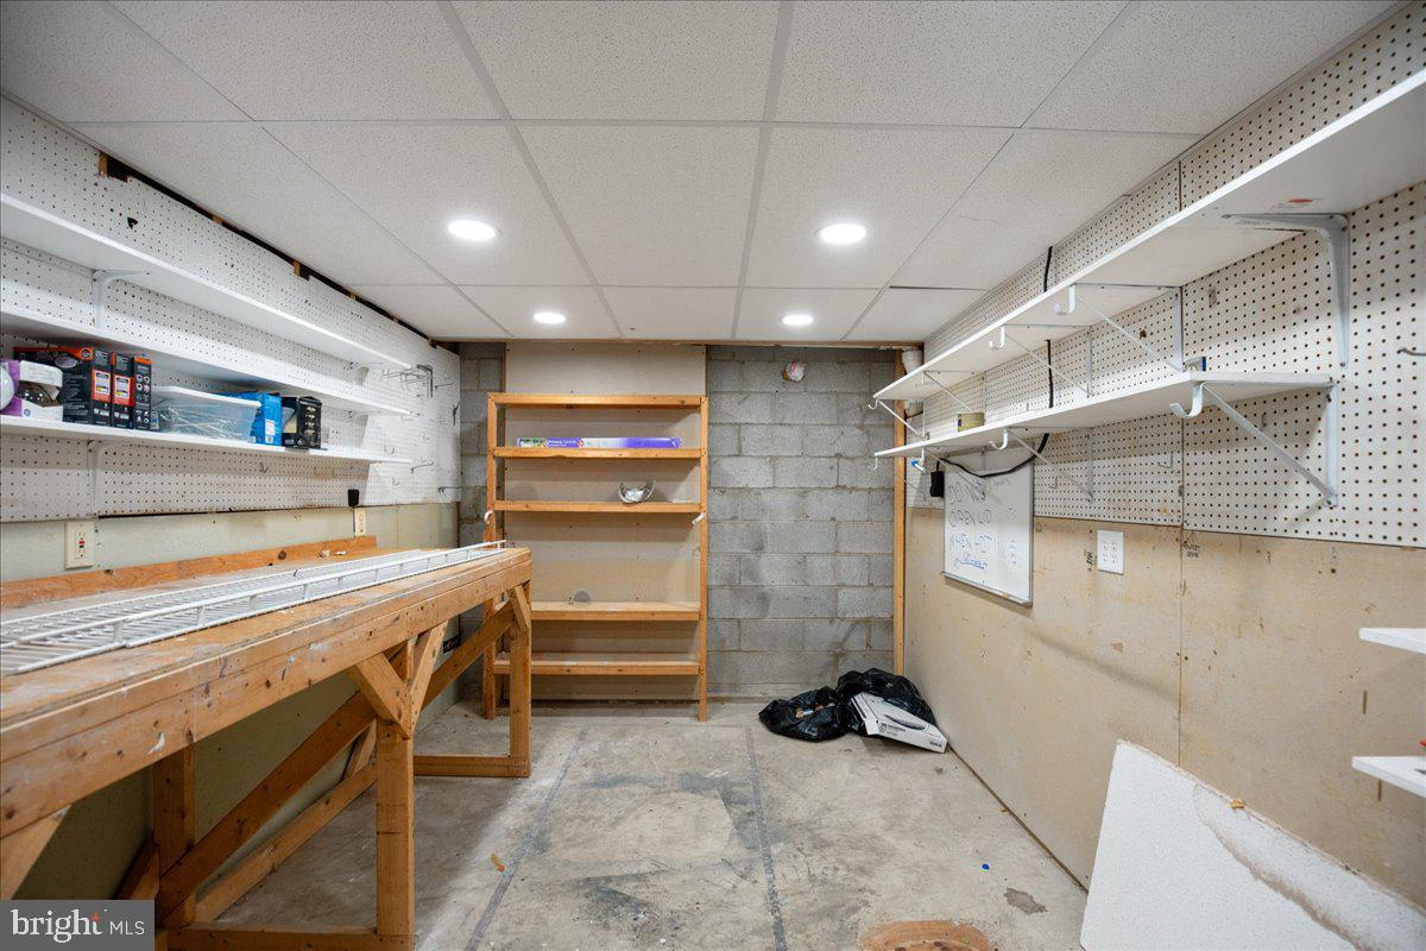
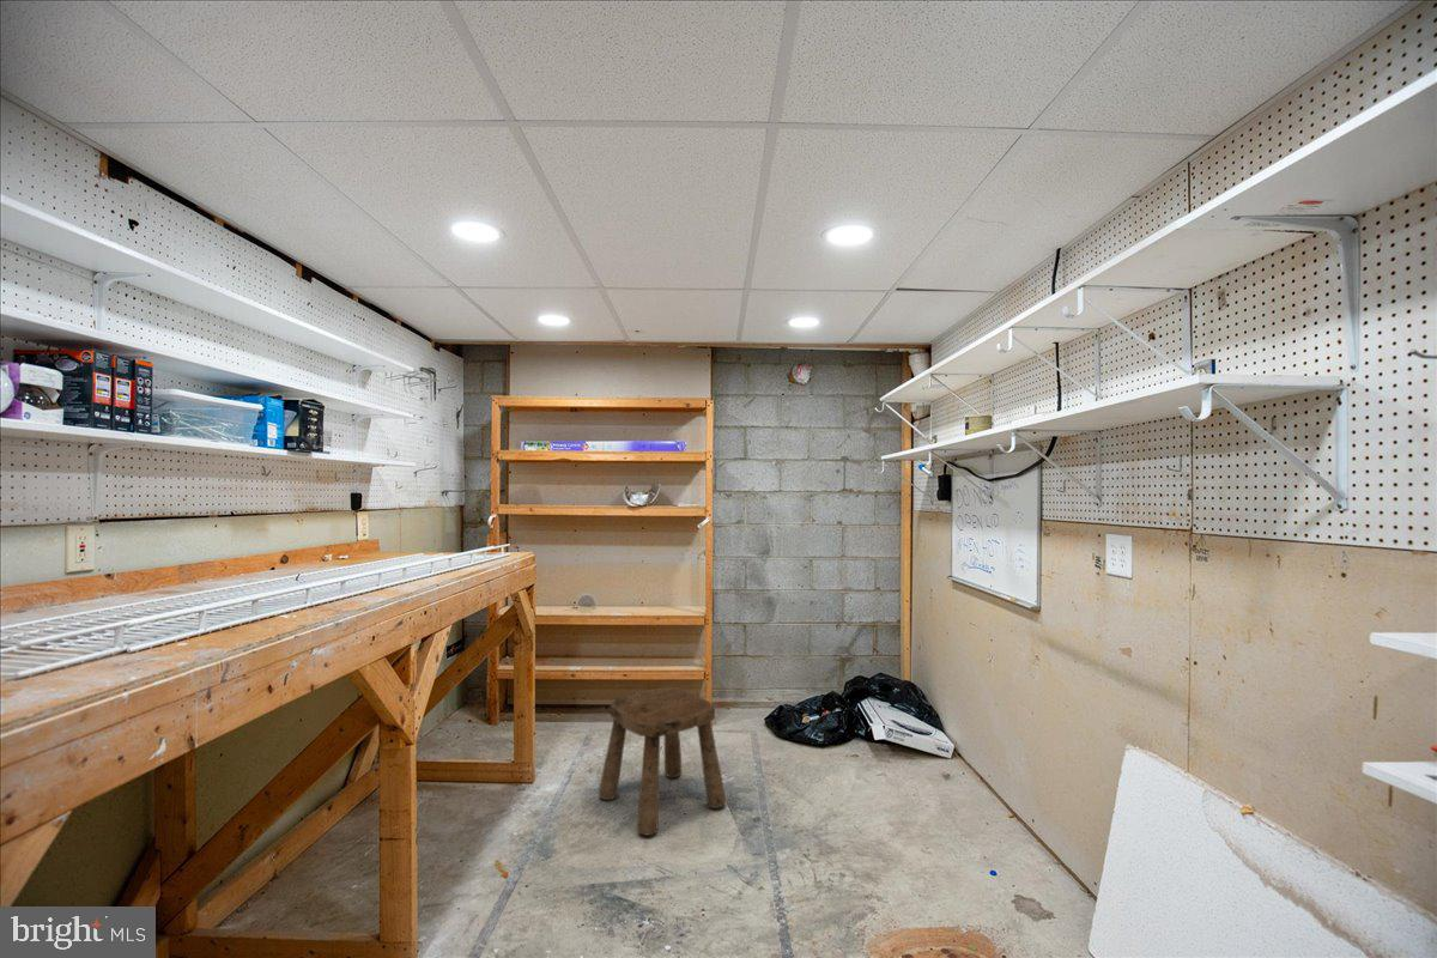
+ stool [598,686,727,837]
